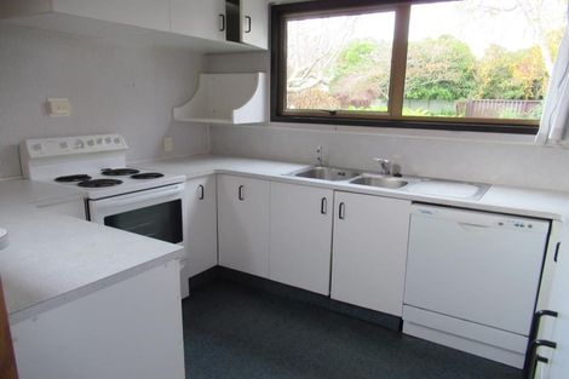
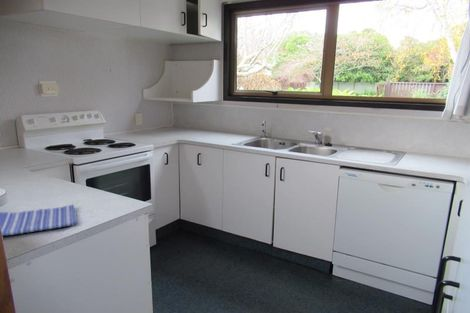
+ dish towel [0,203,78,237]
